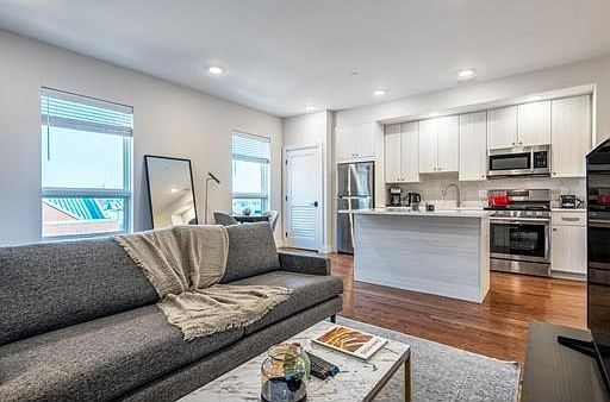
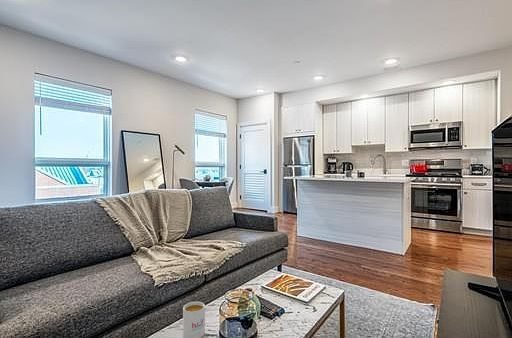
+ mug [182,301,206,338]
